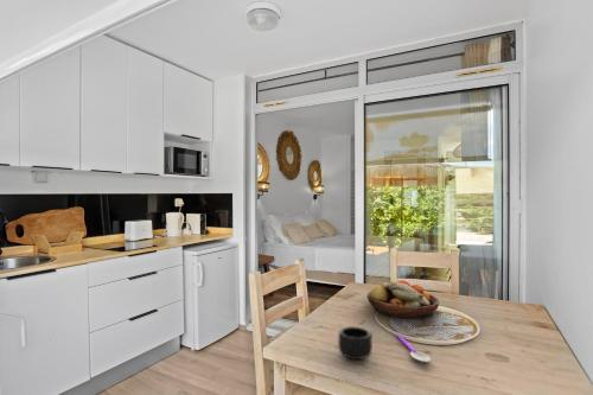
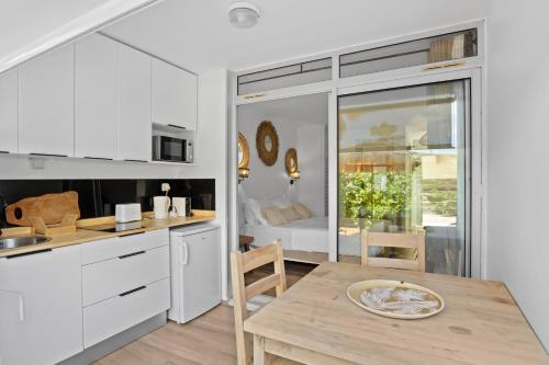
- spoon [395,333,432,363]
- fruit bowl [366,279,440,319]
- mug [337,325,374,361]
